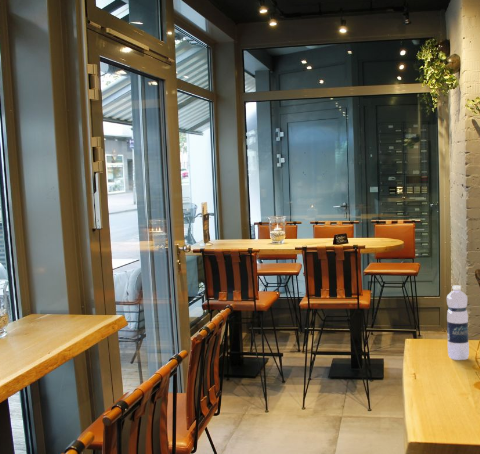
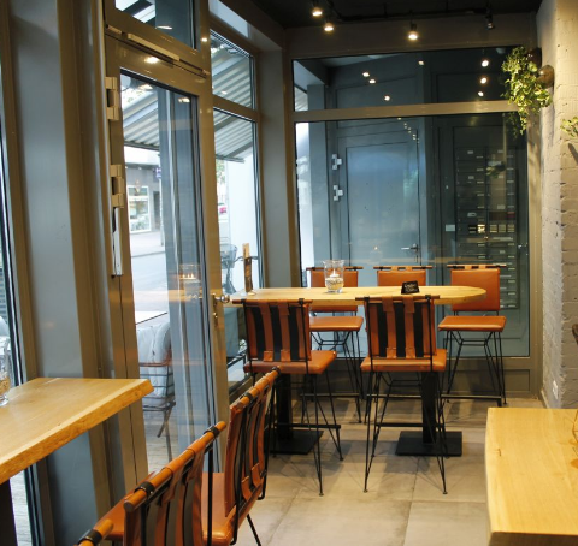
- water bottle [446,285,470,361]
